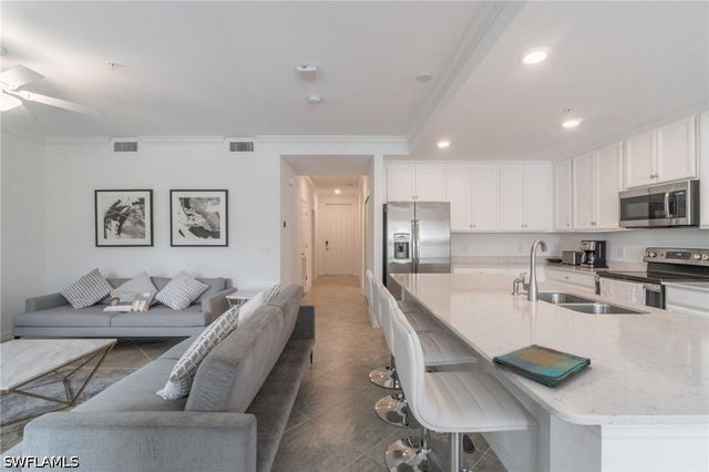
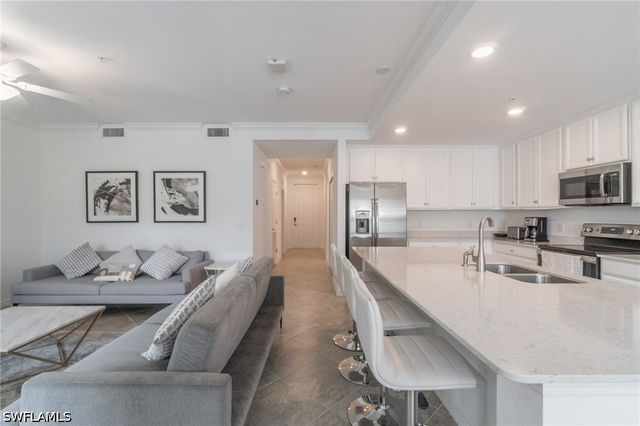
- dish towel [491,343,592,388]
